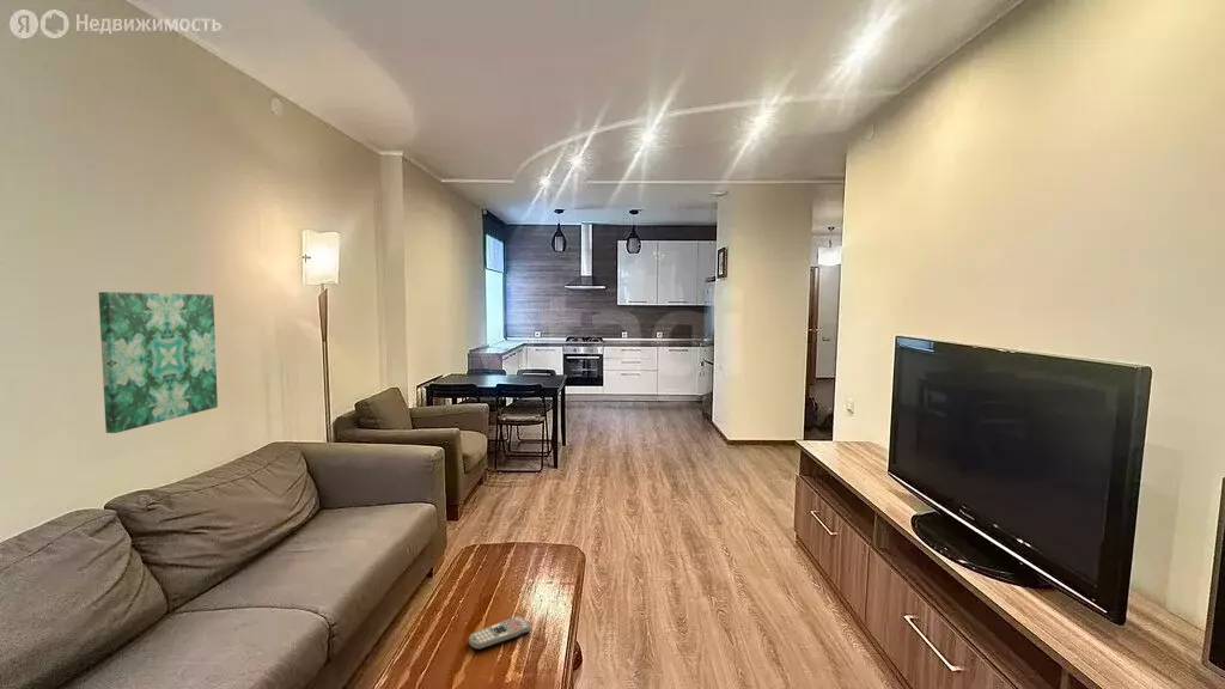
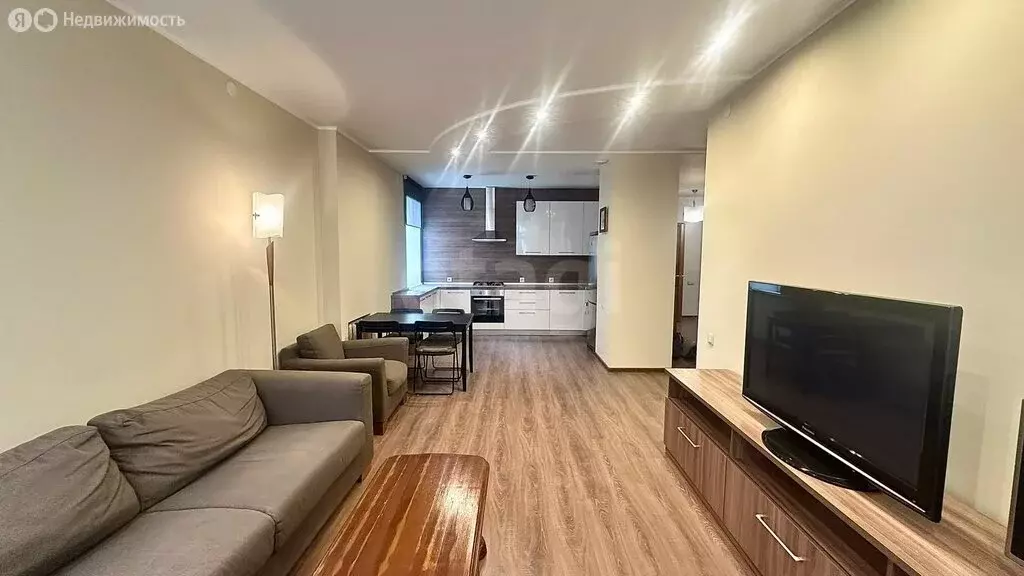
- remote control [468,615,532,651]
- wall art [98,291,219,434]
